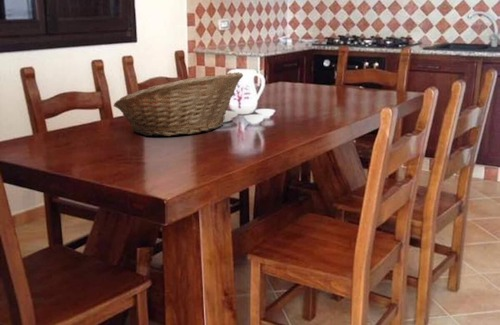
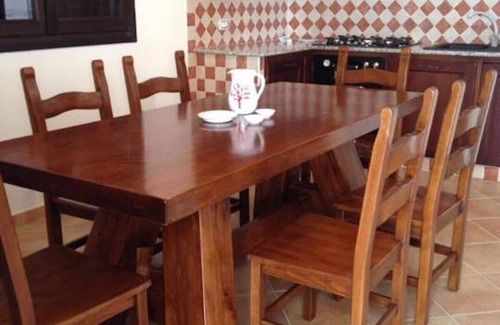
- fruit basket [113,71,244,137]
